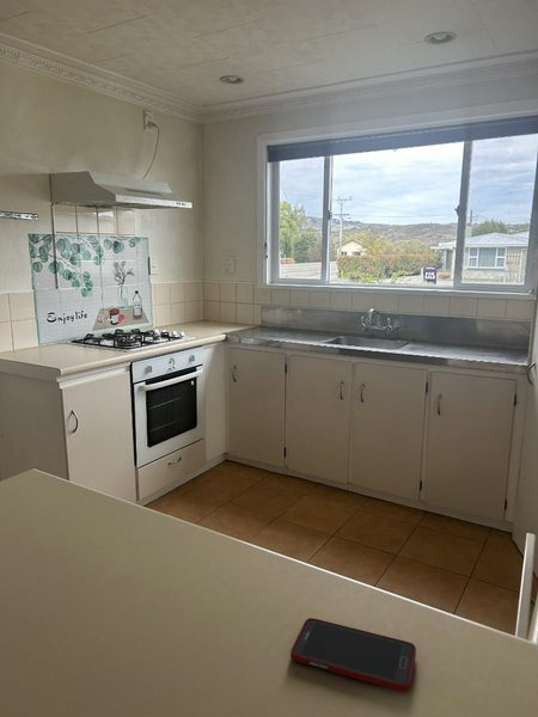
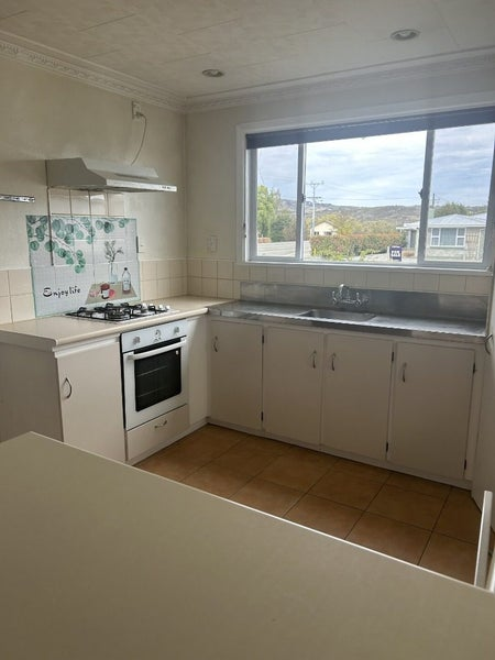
- cell phone [289,617,417,693]
